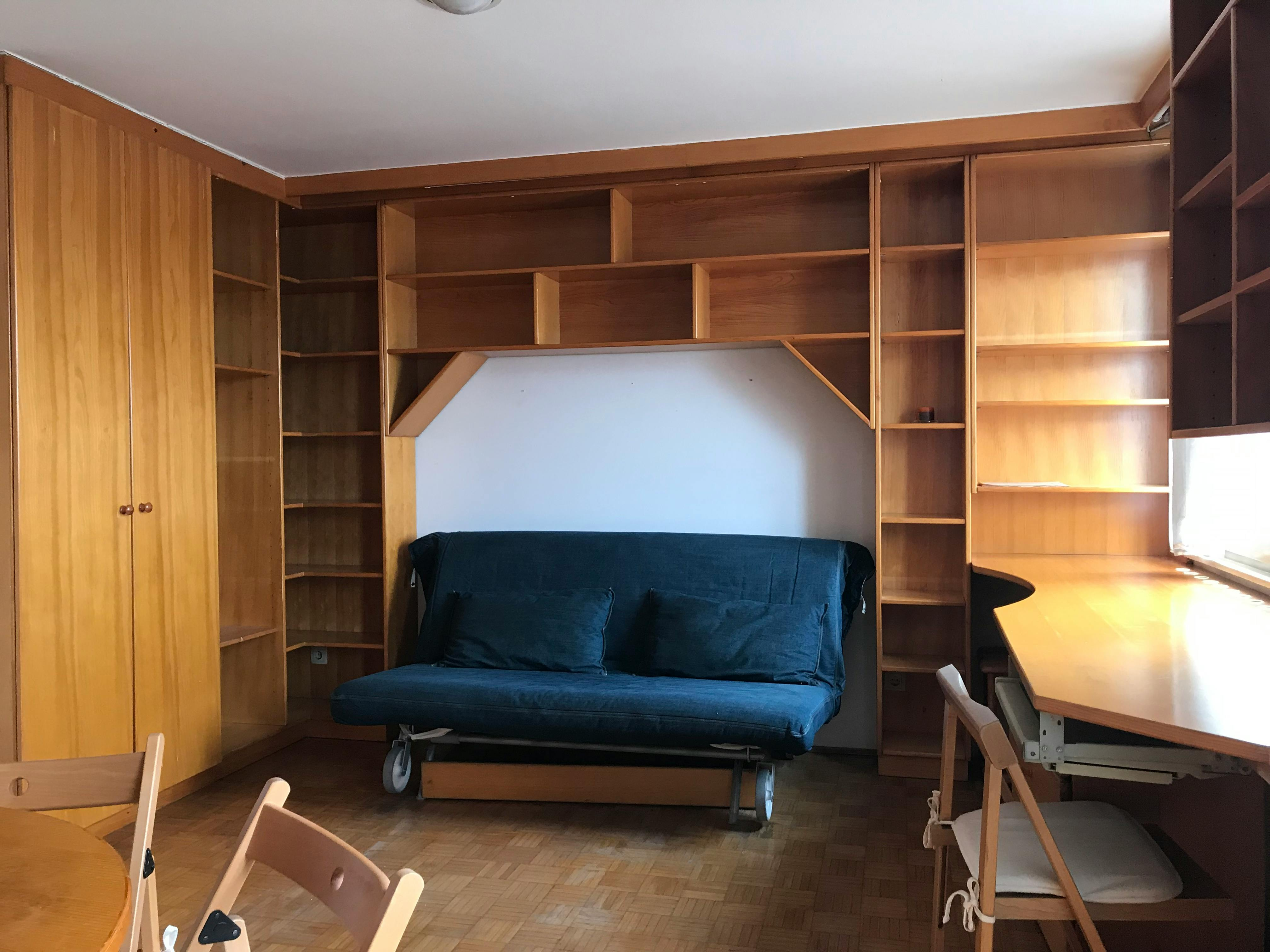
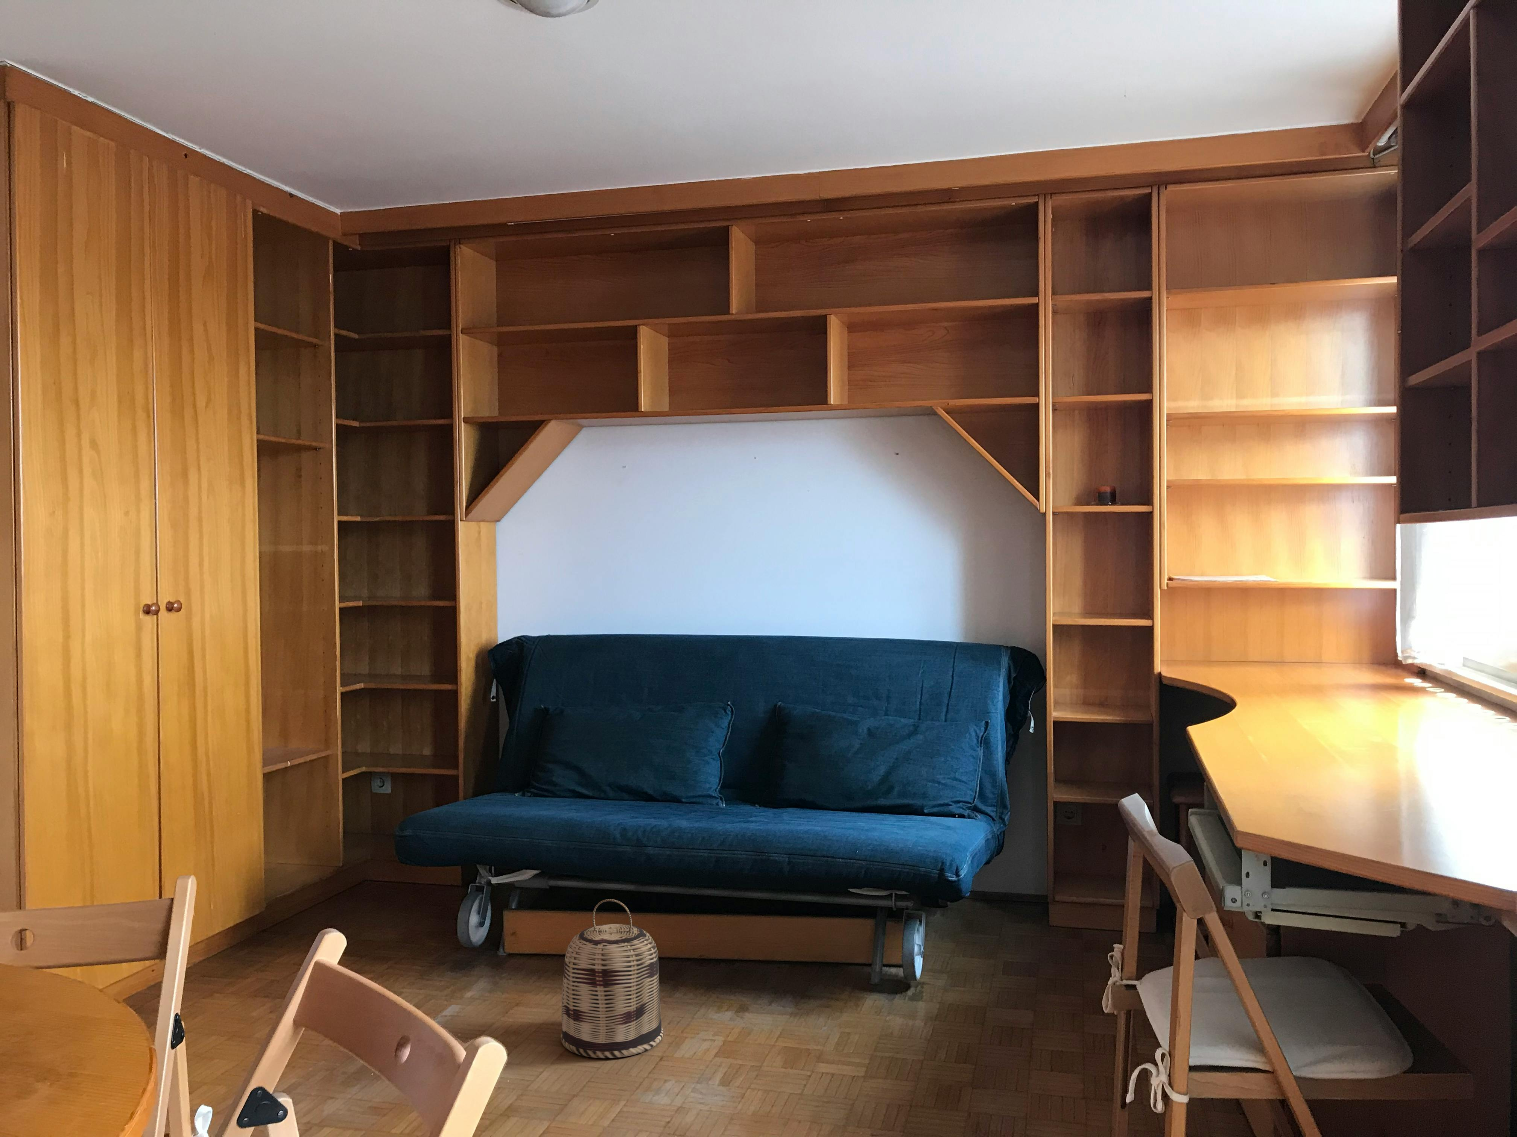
+ basket [560,898,664,1059]
